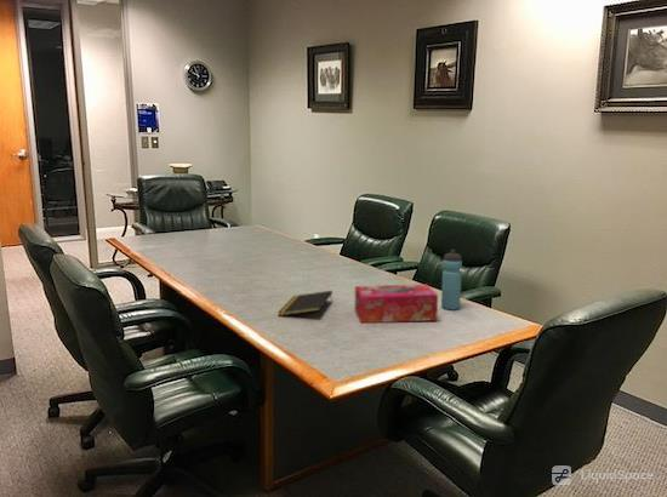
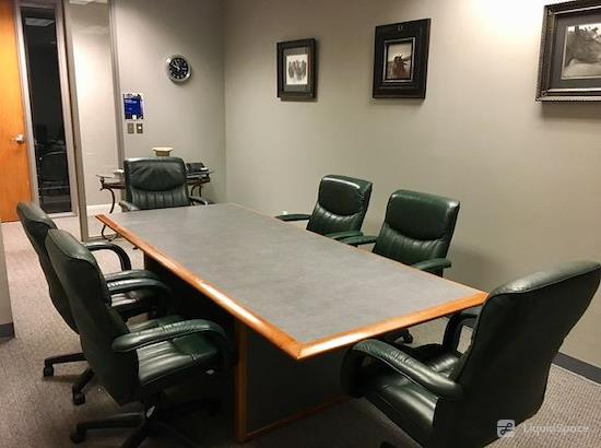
- tissue box [354,282,439,324]
- water bottle [440,248,463,310]
- notepad [277,290,334,318]
